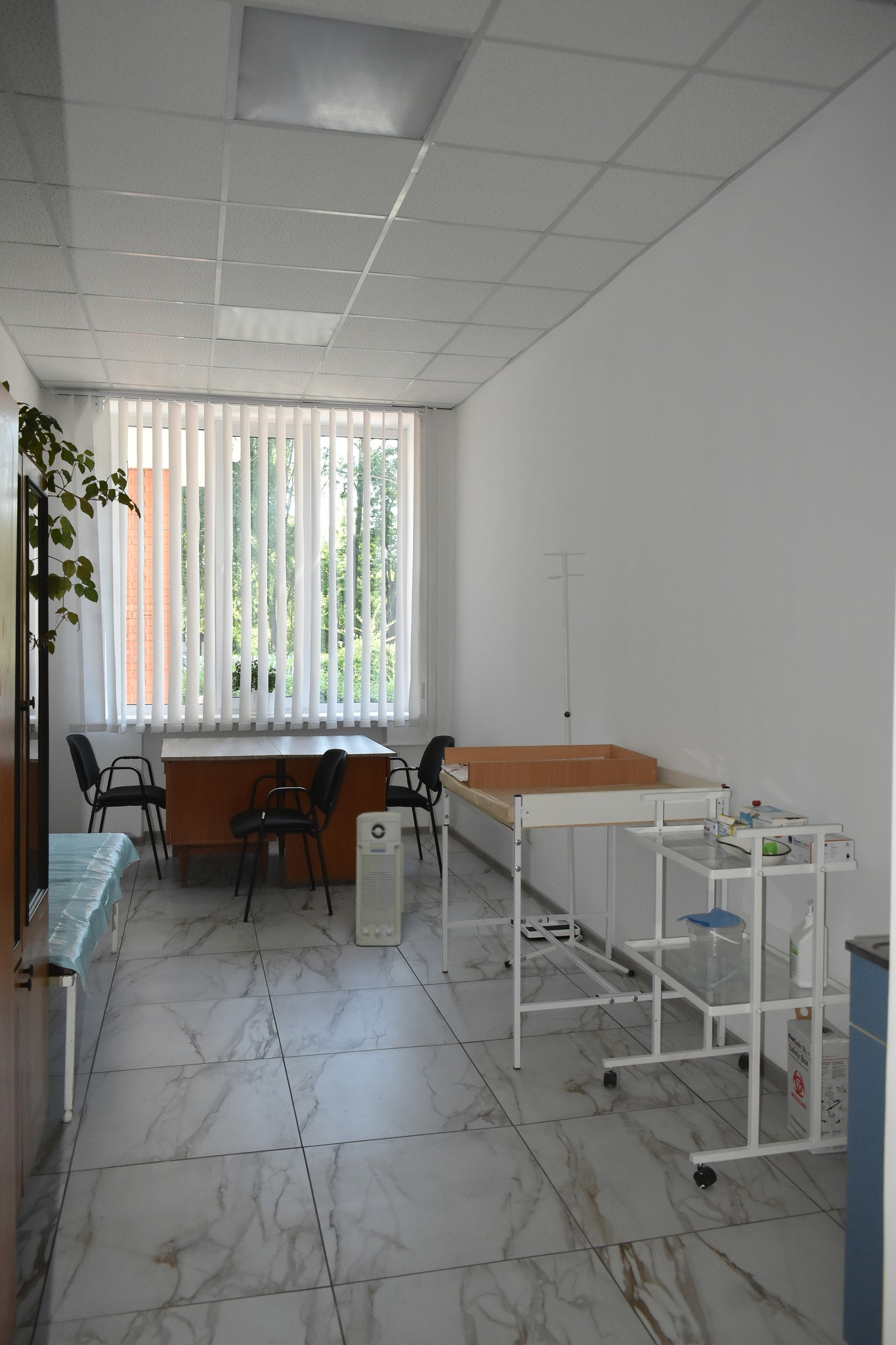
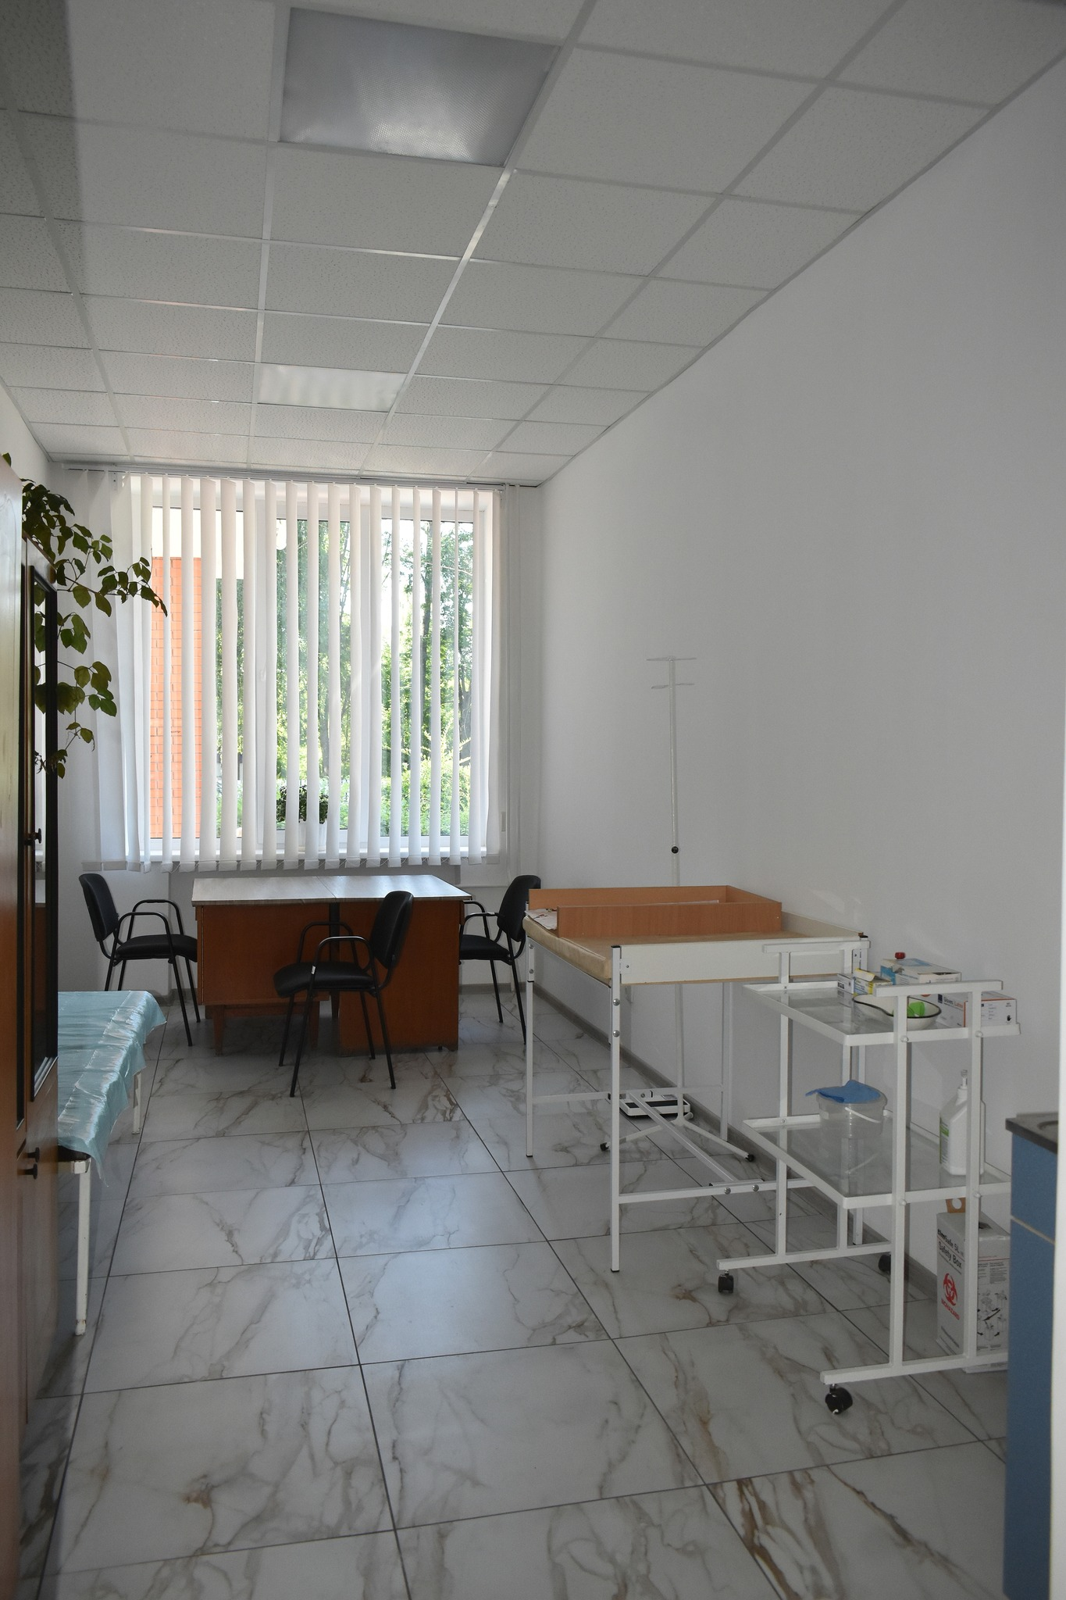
- air purifier [355,811,404,946]
